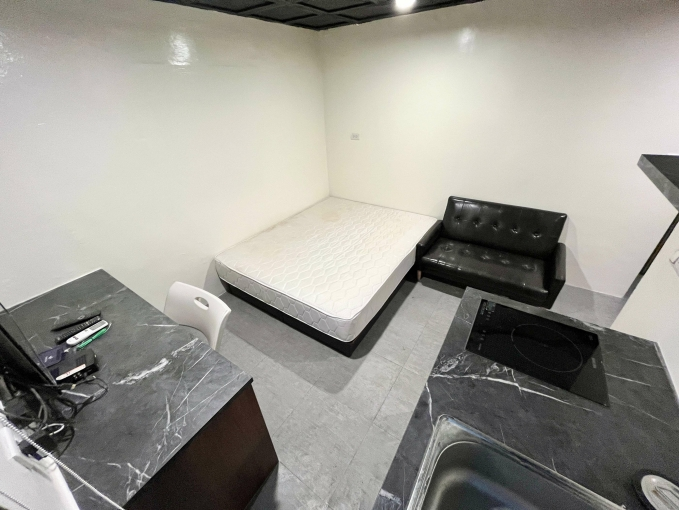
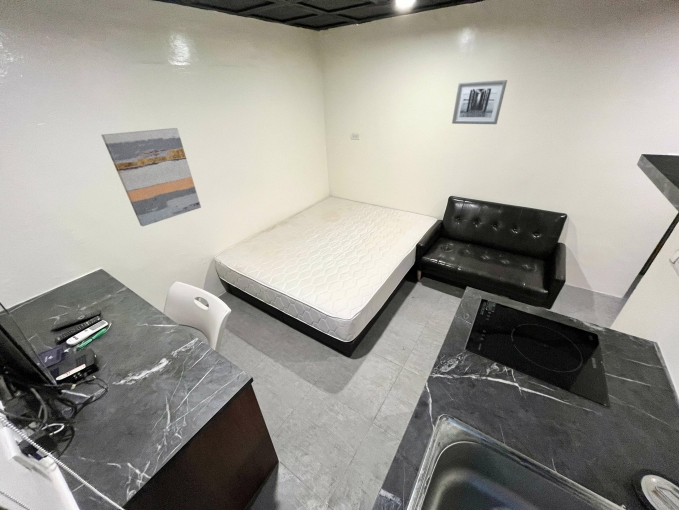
+ wall art [100,127,202,227]
+ wall art [451,79,508,125]
